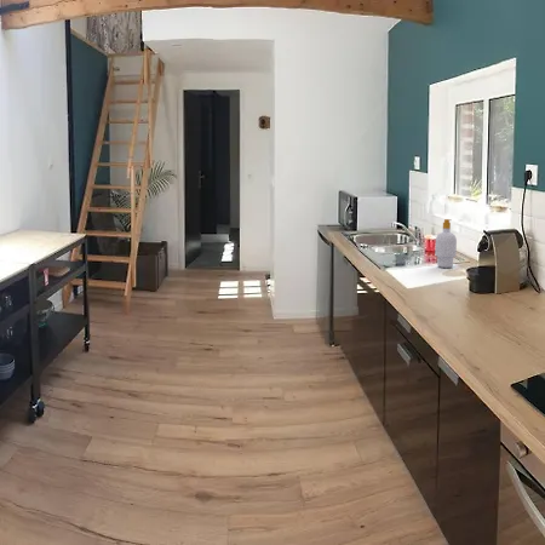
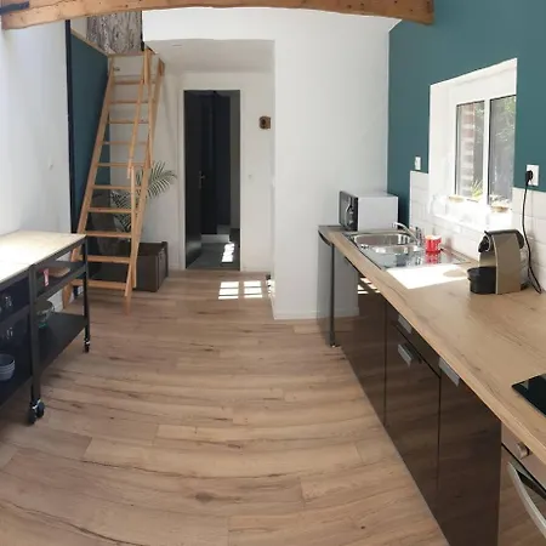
- soap bottle [434,218,458,269]
